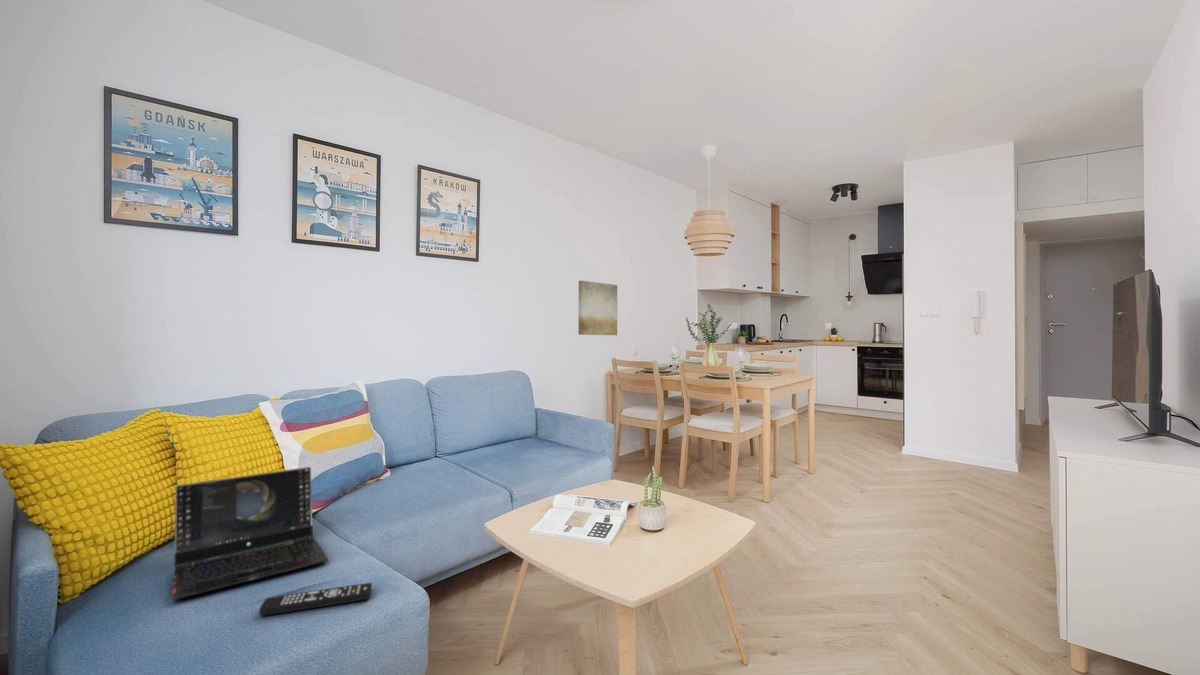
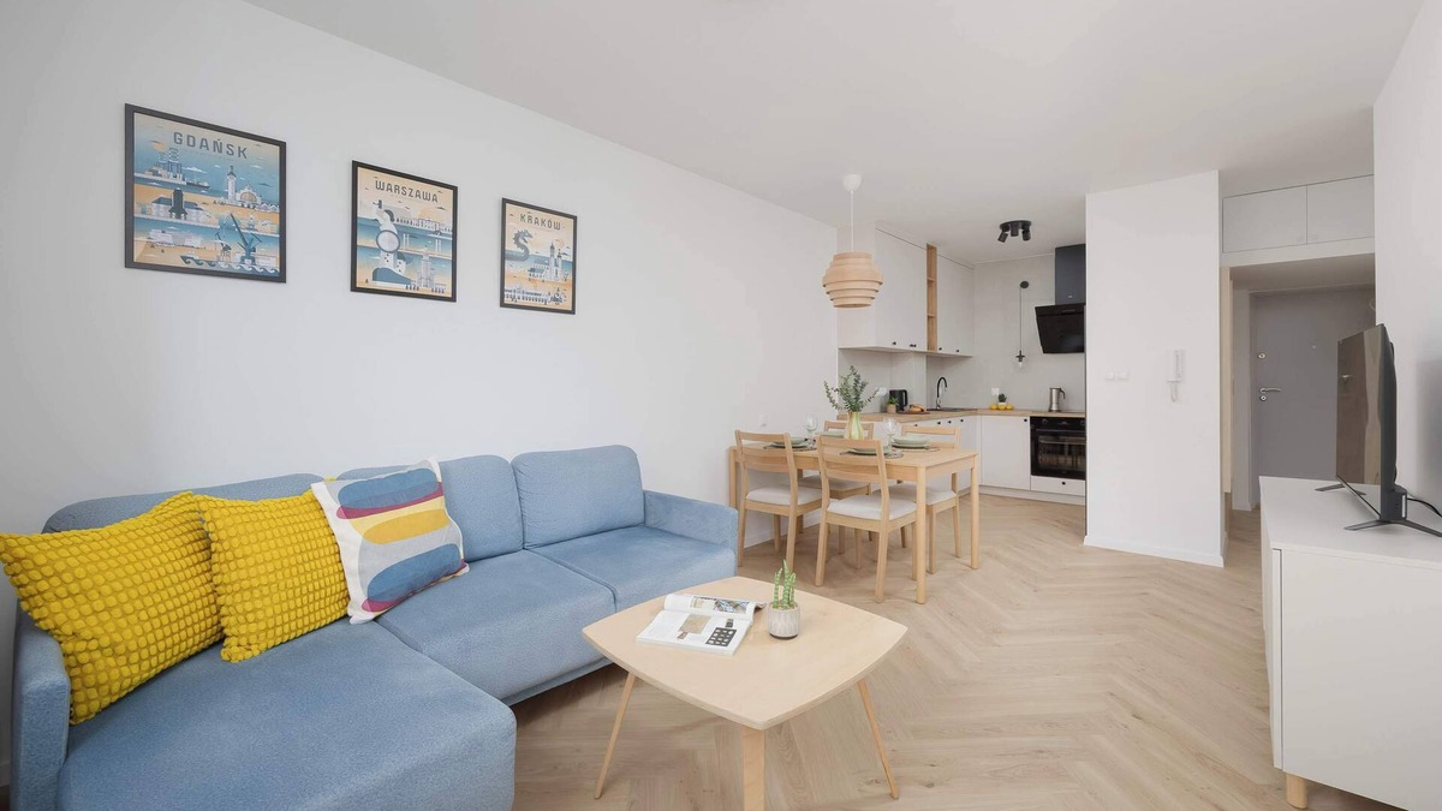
- remote control [258,582,373,617]
- wall art [578,280,618,336]
- laptop computer [171,466,329,601]
